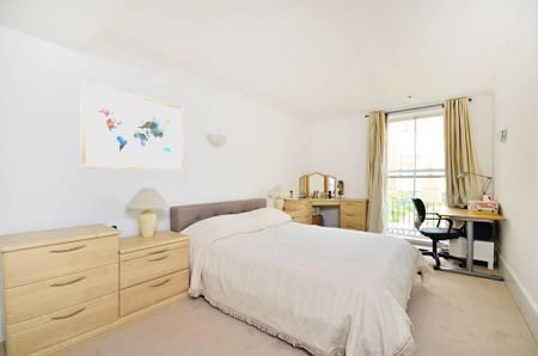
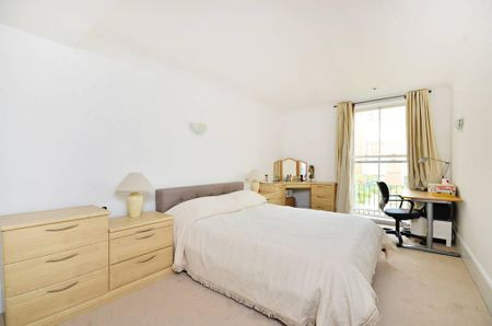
- wall art [79,80,185,172]
